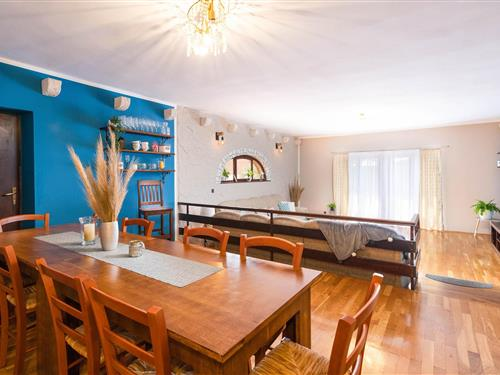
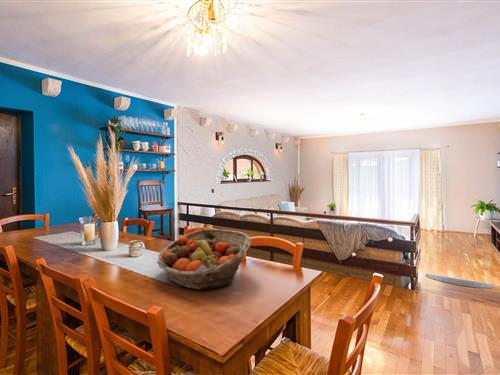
+ fruit basket [156,228,252,291]
